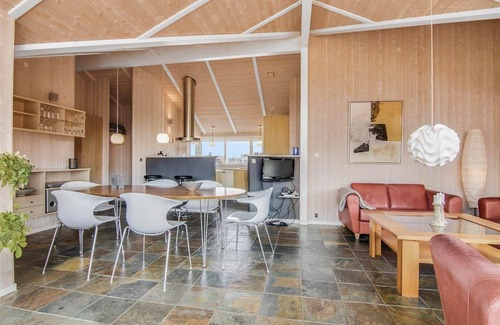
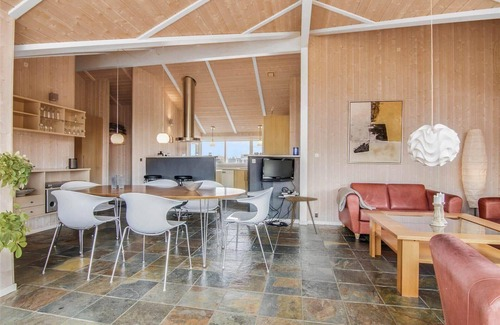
+ side table [285,195,319,238]
